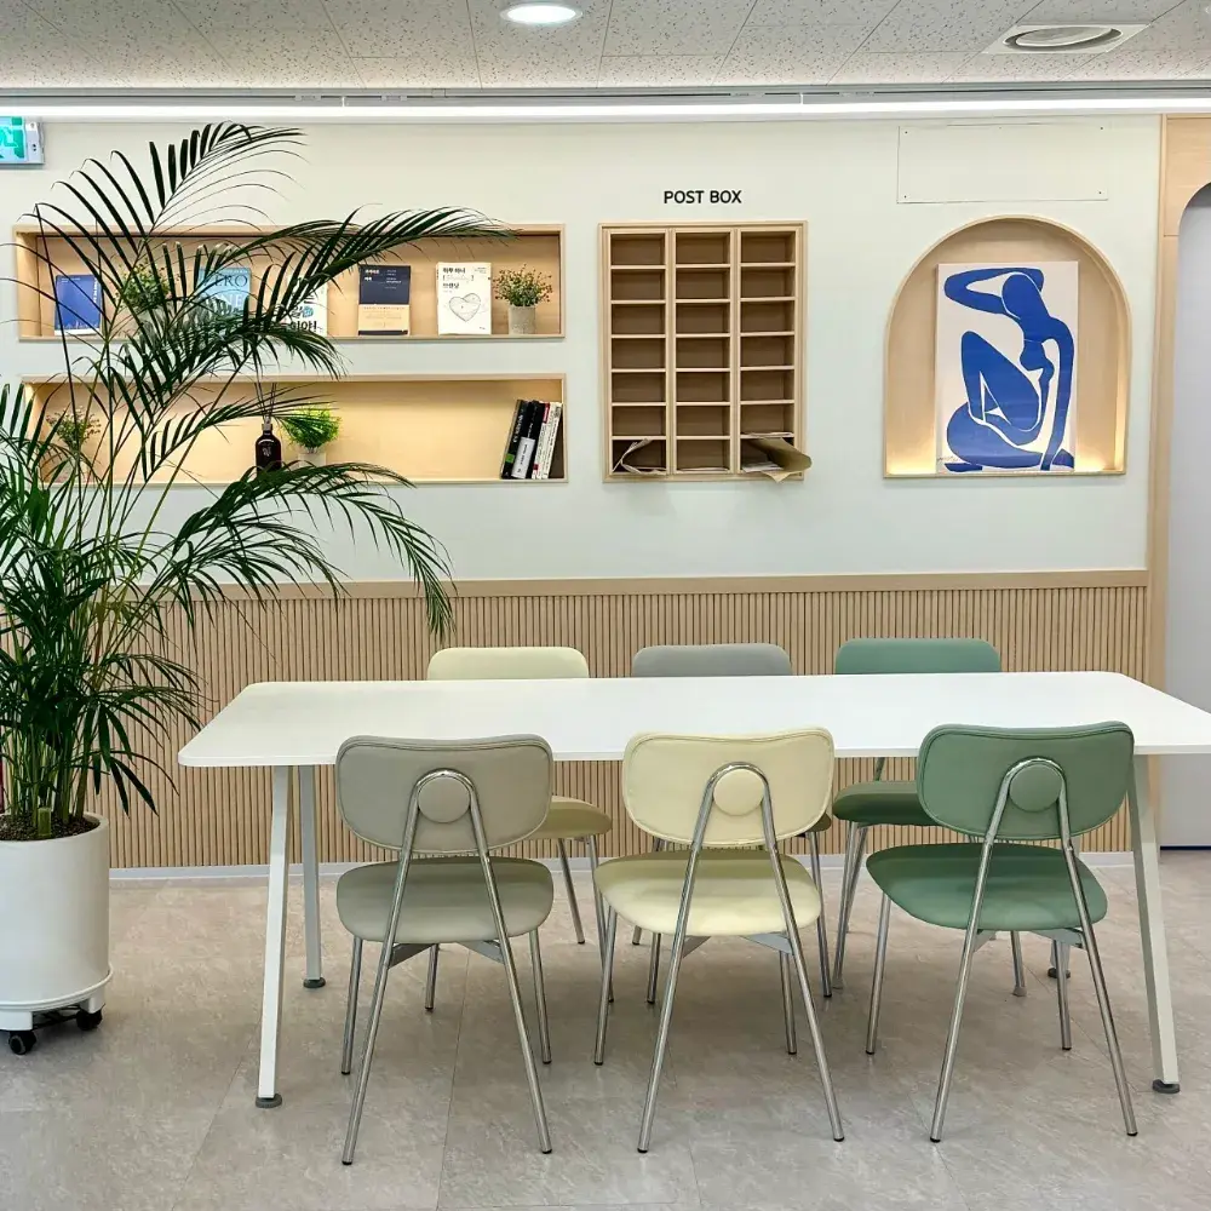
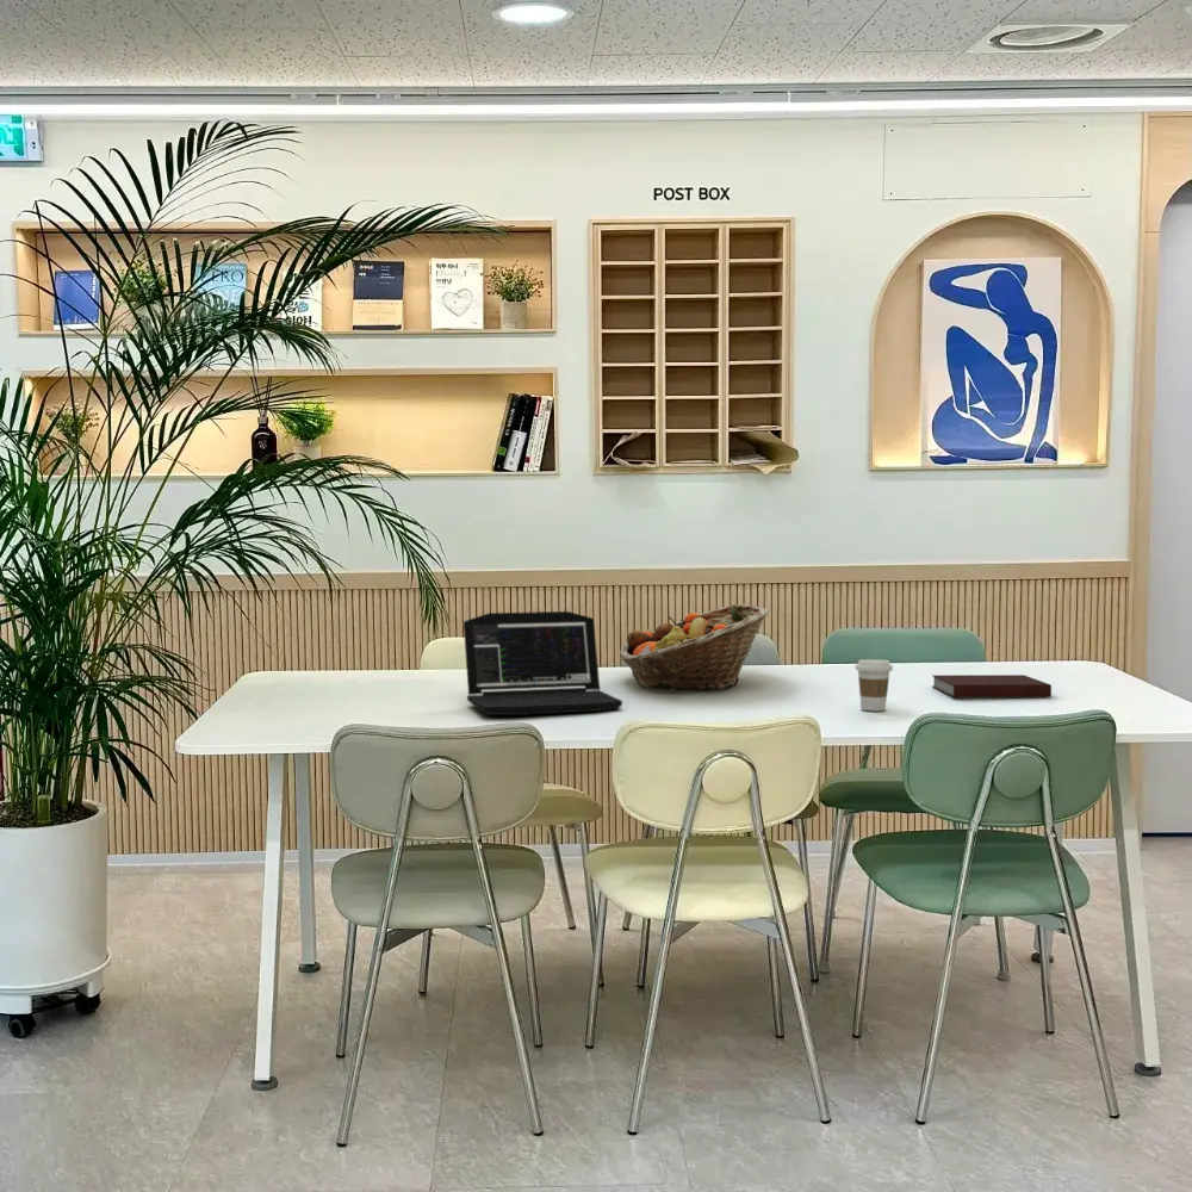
+ notebook [932,673,1053,699]
+ laptop [462,610,623,716]
+ coffee cup [855,658,894,712]
+ fruit basket [620,603,770,693]
